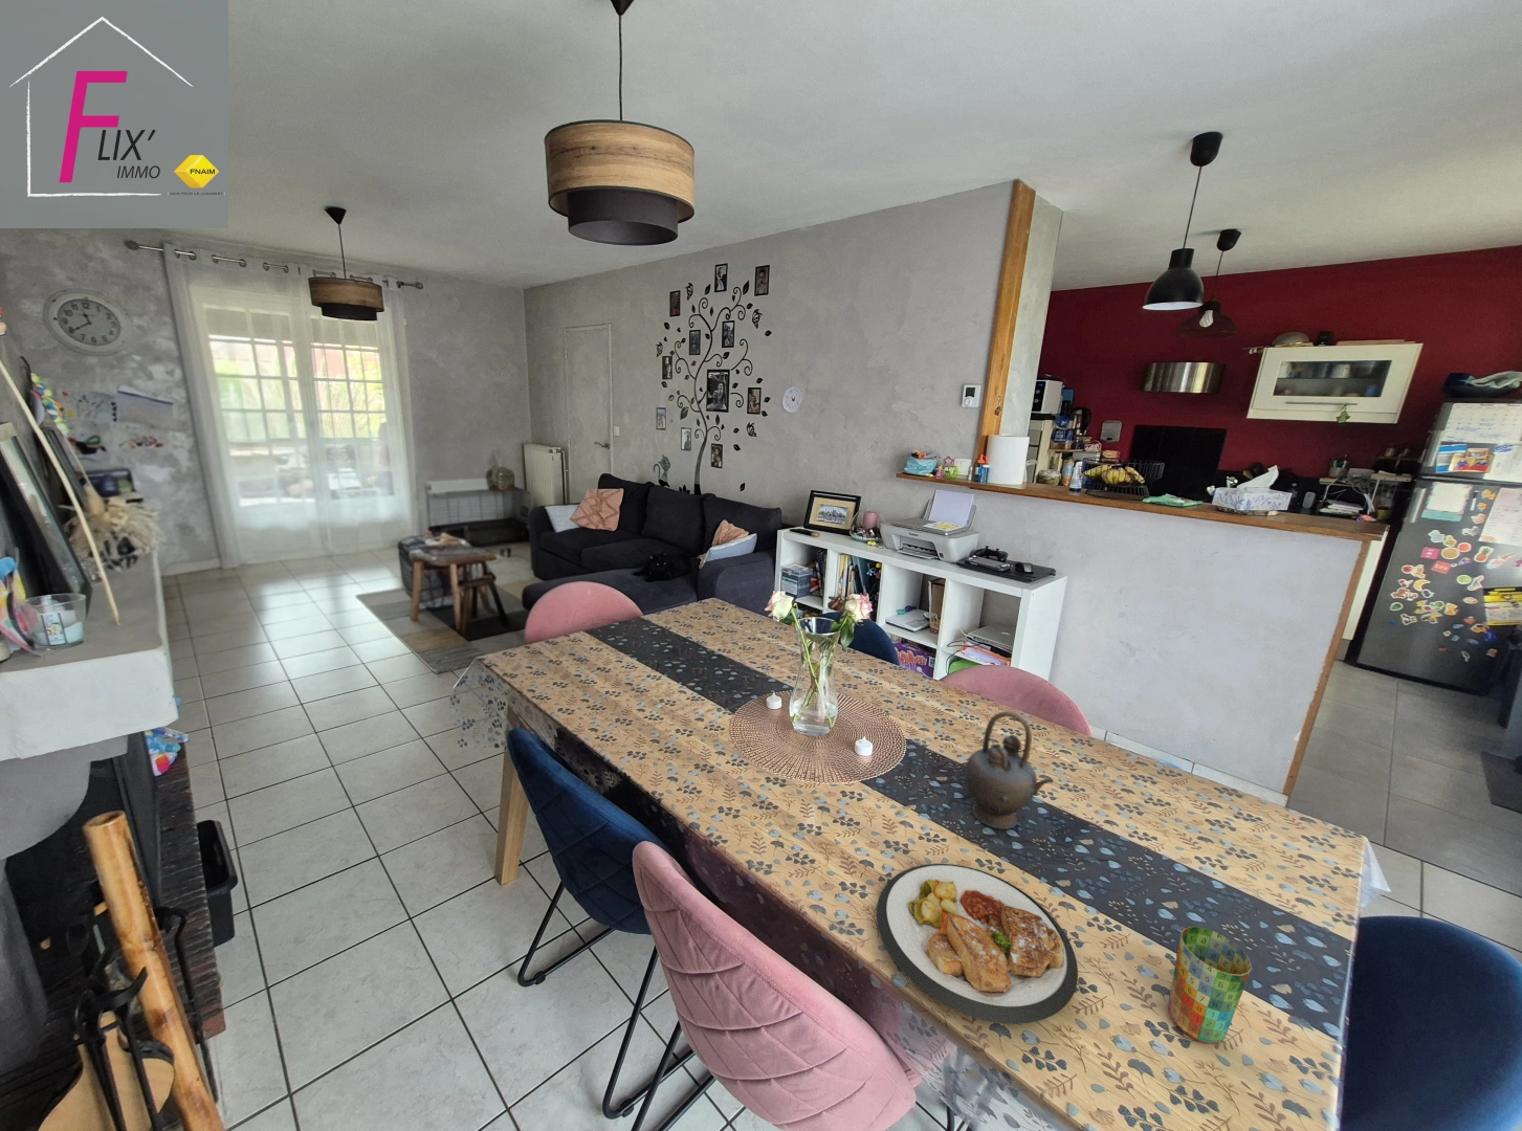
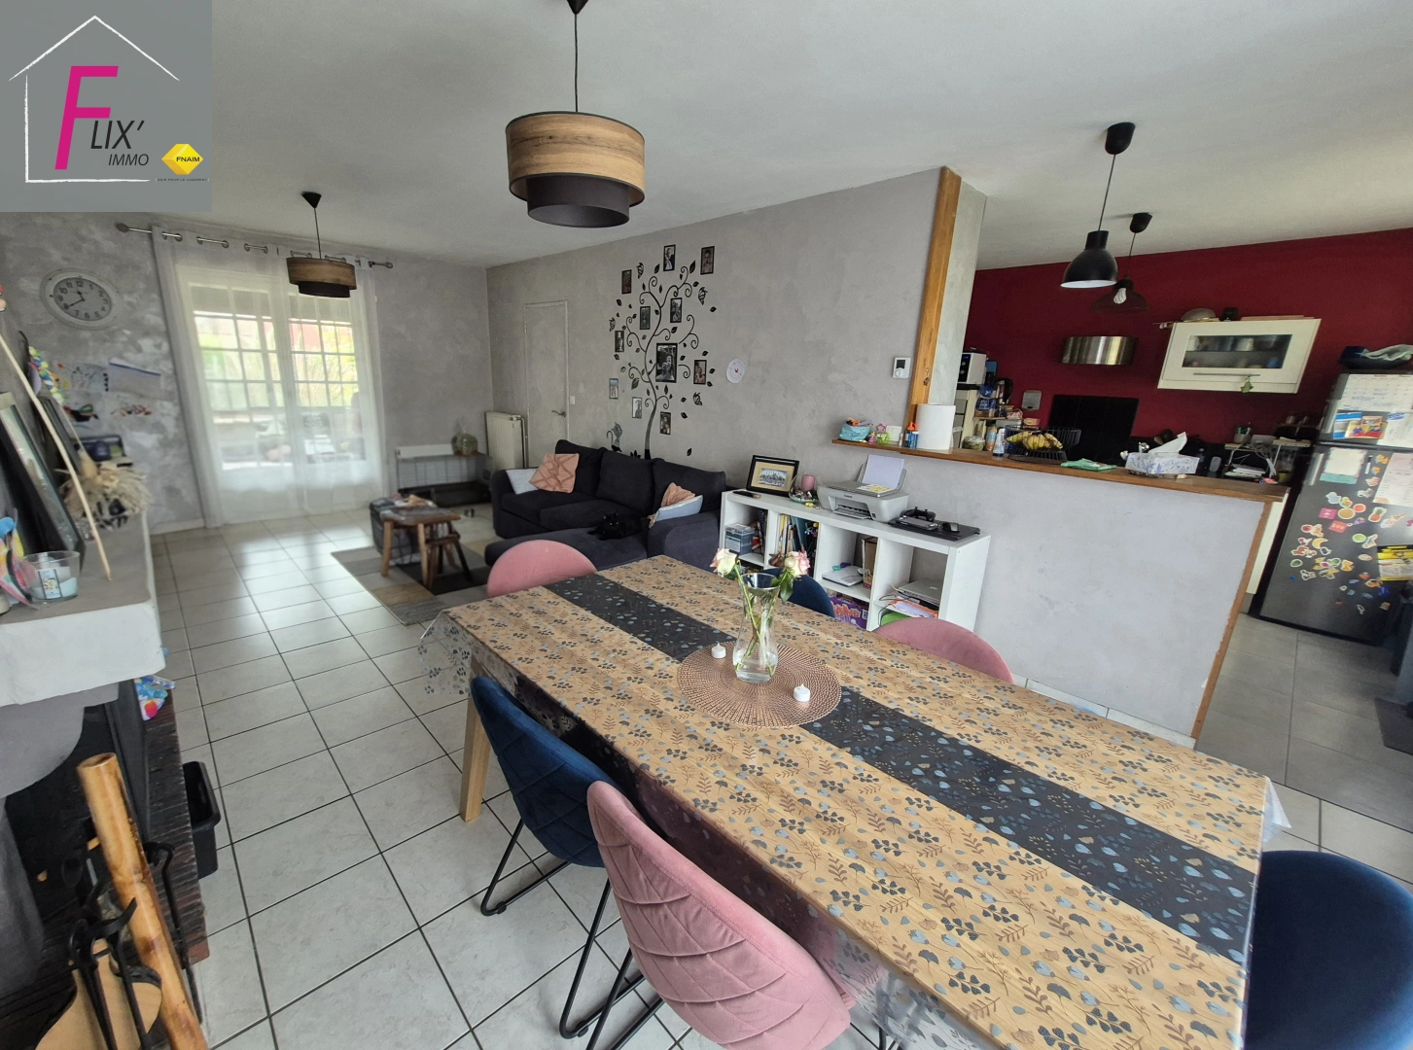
- plate [876,863,1079,1025]
- teapot [965,710,1055,830]
- cup [1167,925,1252,1045]
